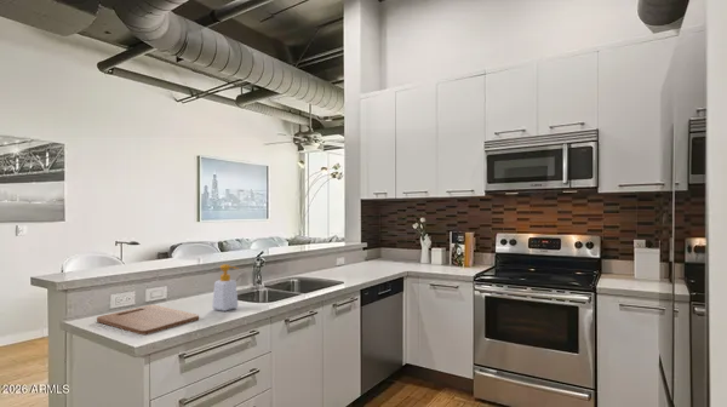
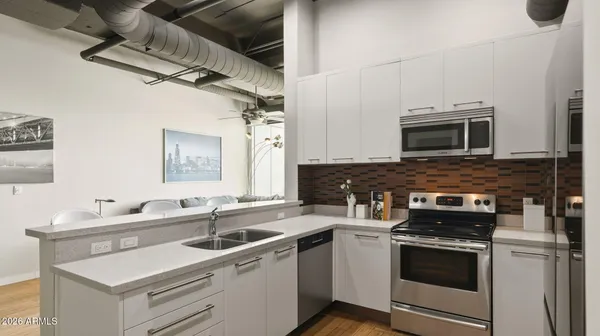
- cutting board [96,304,200,336]
- soap bottle [211,263,240,313]
